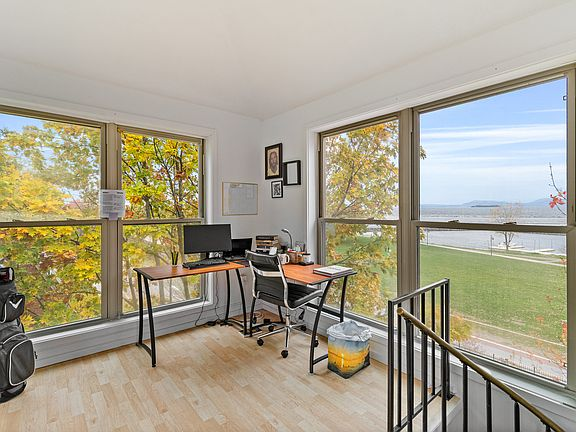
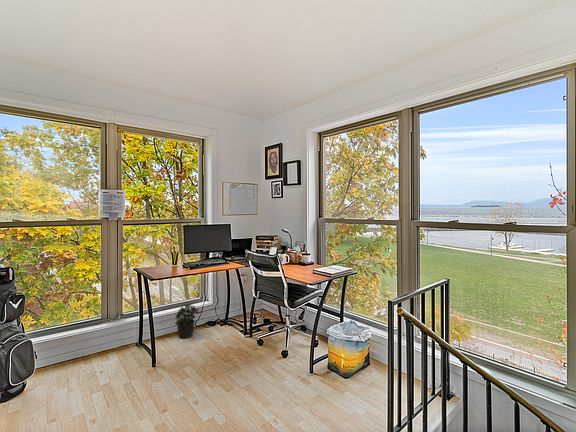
+ potted plant [174,302,203,339]
